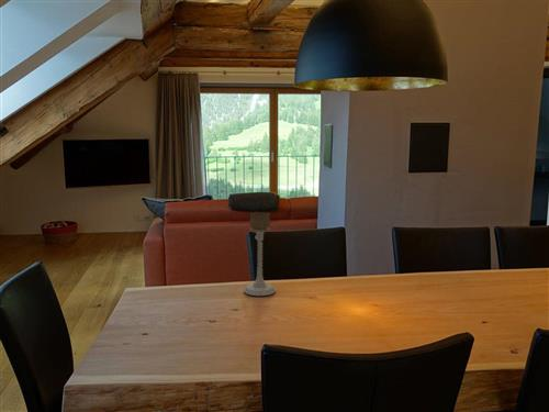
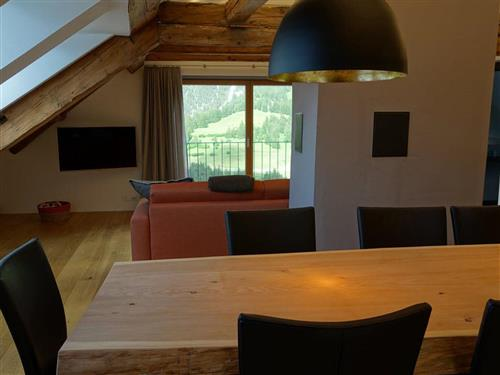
- candle holder [243,211,277,297]
